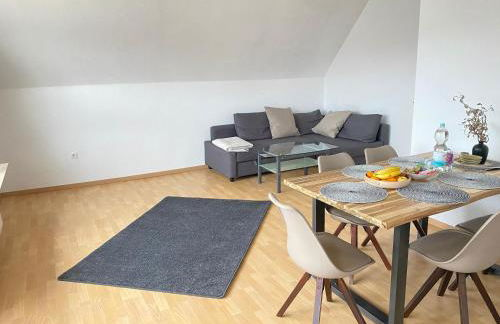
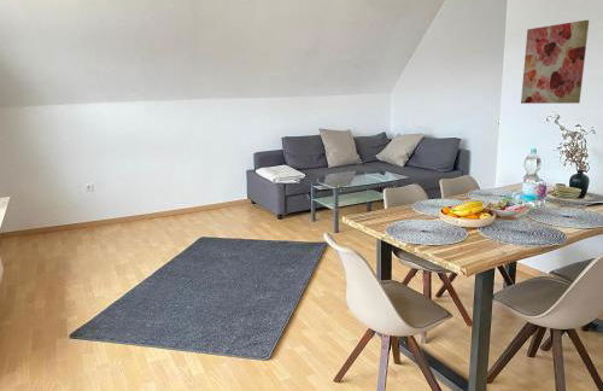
+ wall art [520,19,590,105]
